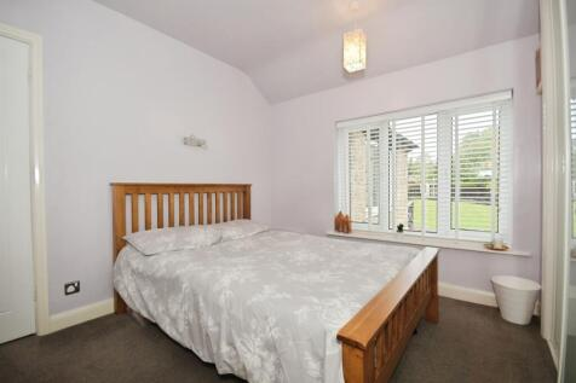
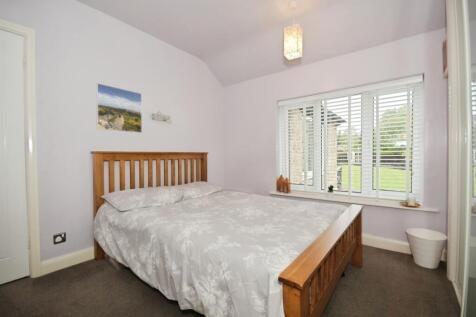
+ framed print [95,82,143,134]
